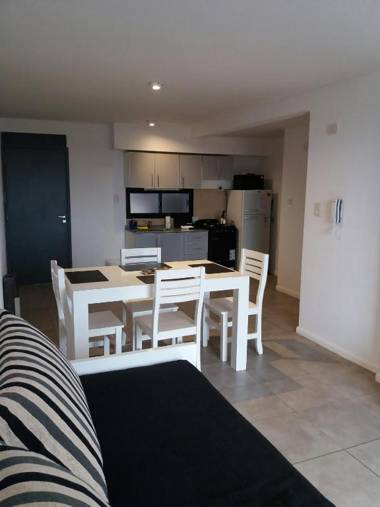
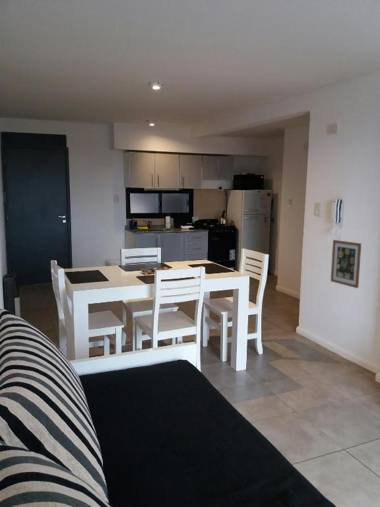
+ wall art [330,239,362,289]
